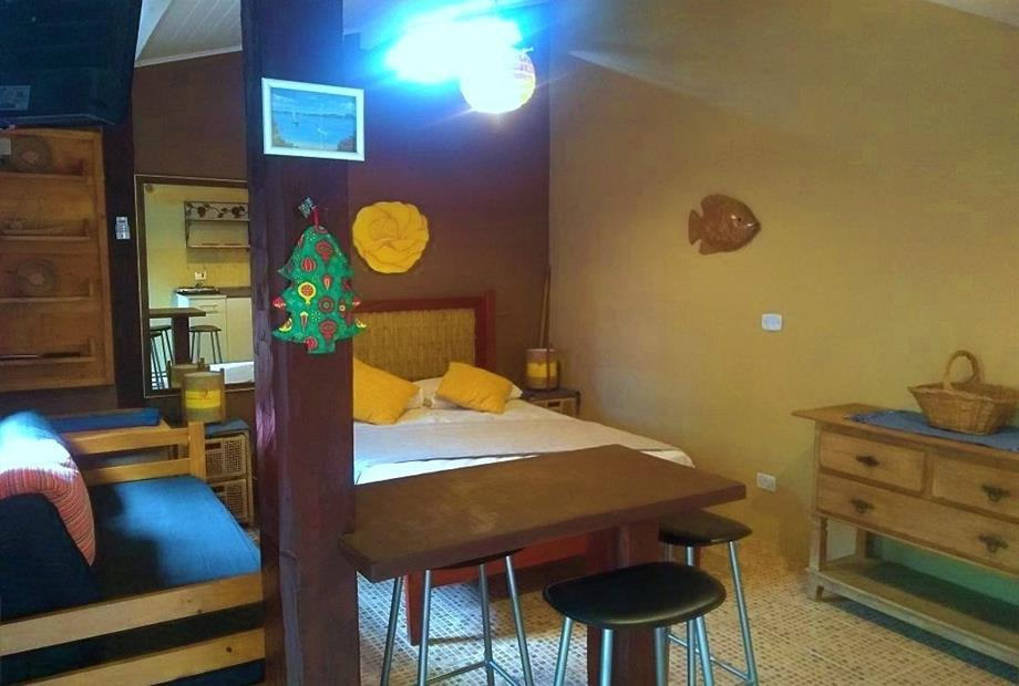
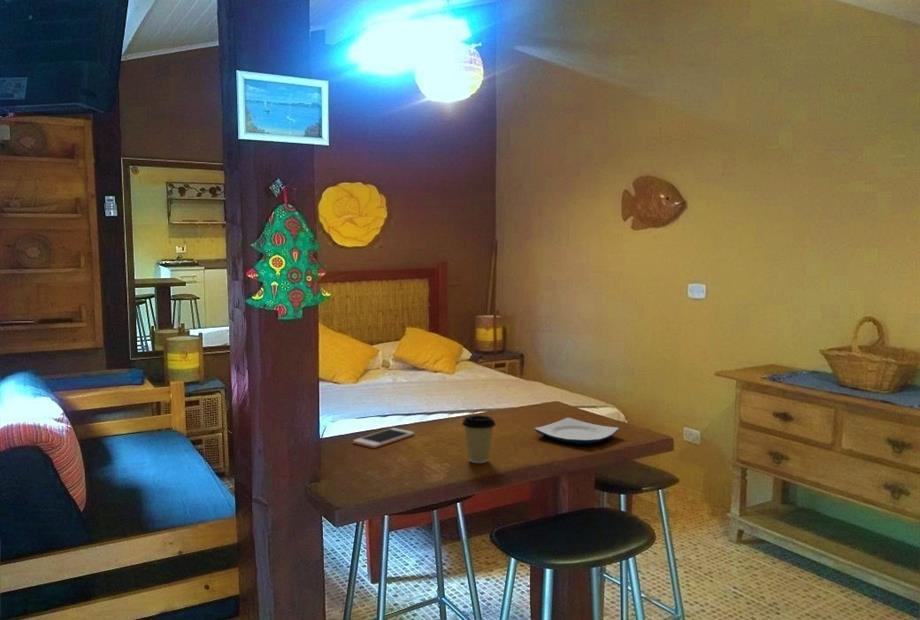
+ coffee cup [461,414,497,464]
+ cell phone [352,427,415,449]
+ plate [533,417,620,445]
